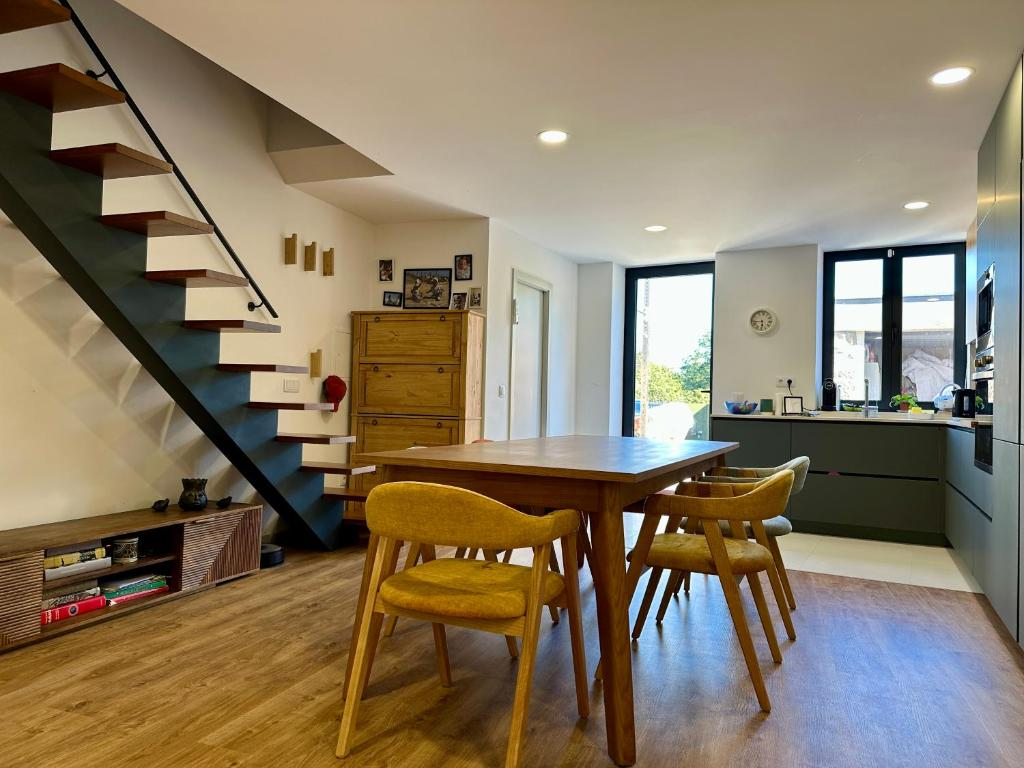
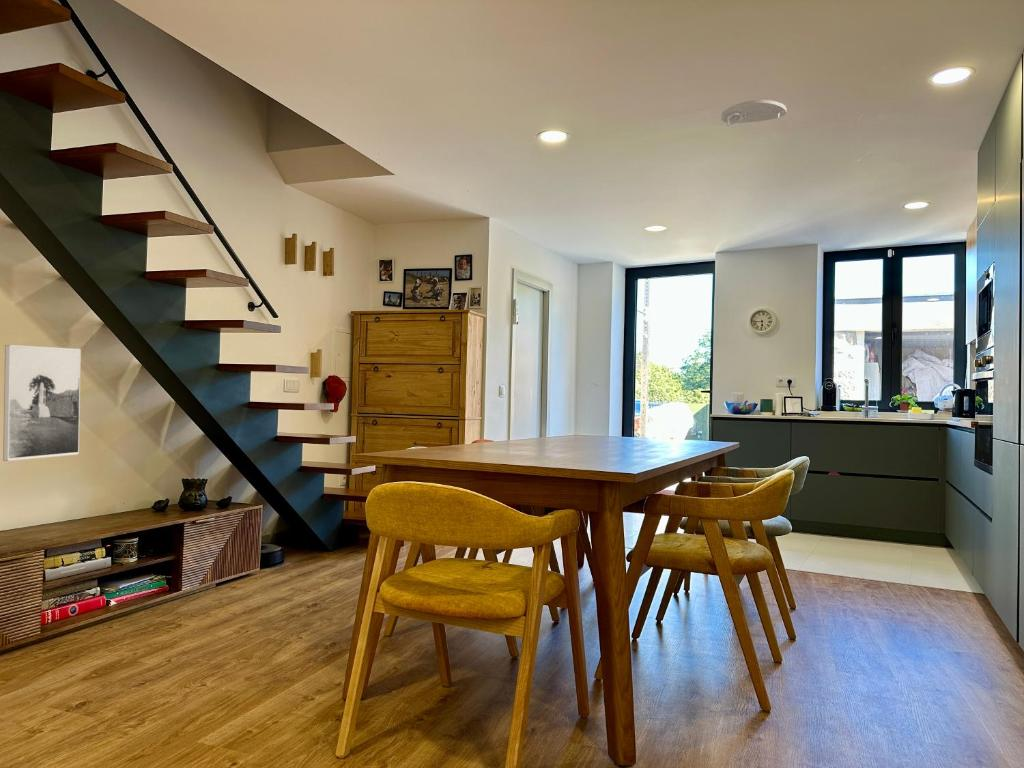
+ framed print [2,344,82,462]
+ smoke detector [720,99,787,127]
